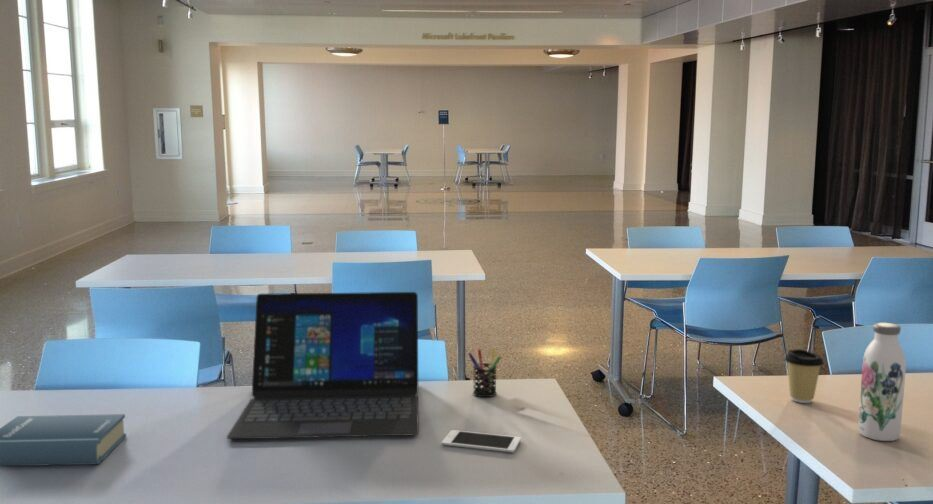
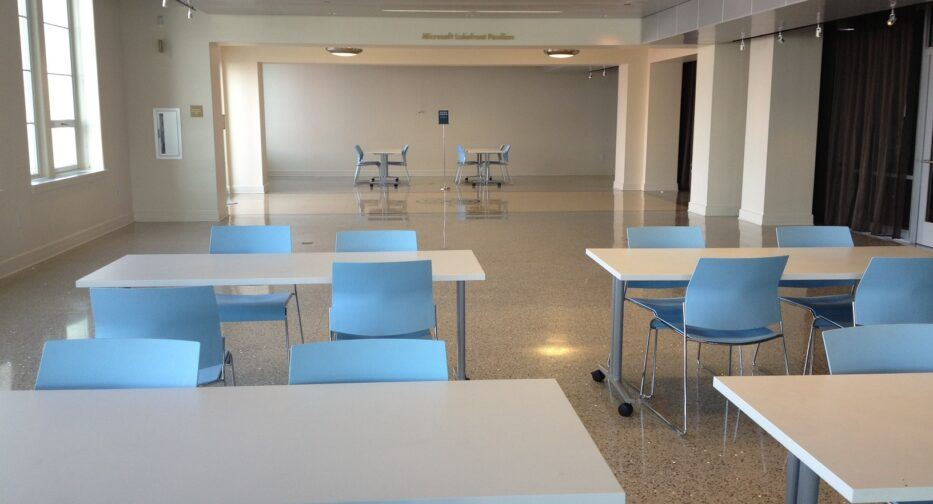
- water bottle [857,322,907,442]
- book [0,413,127,468]
- pen holder [467,347,502,398]
- coffee cup [784,348,825,404]
- laptop [226,291,420,440]
- cell phone [441,429,522,453]
